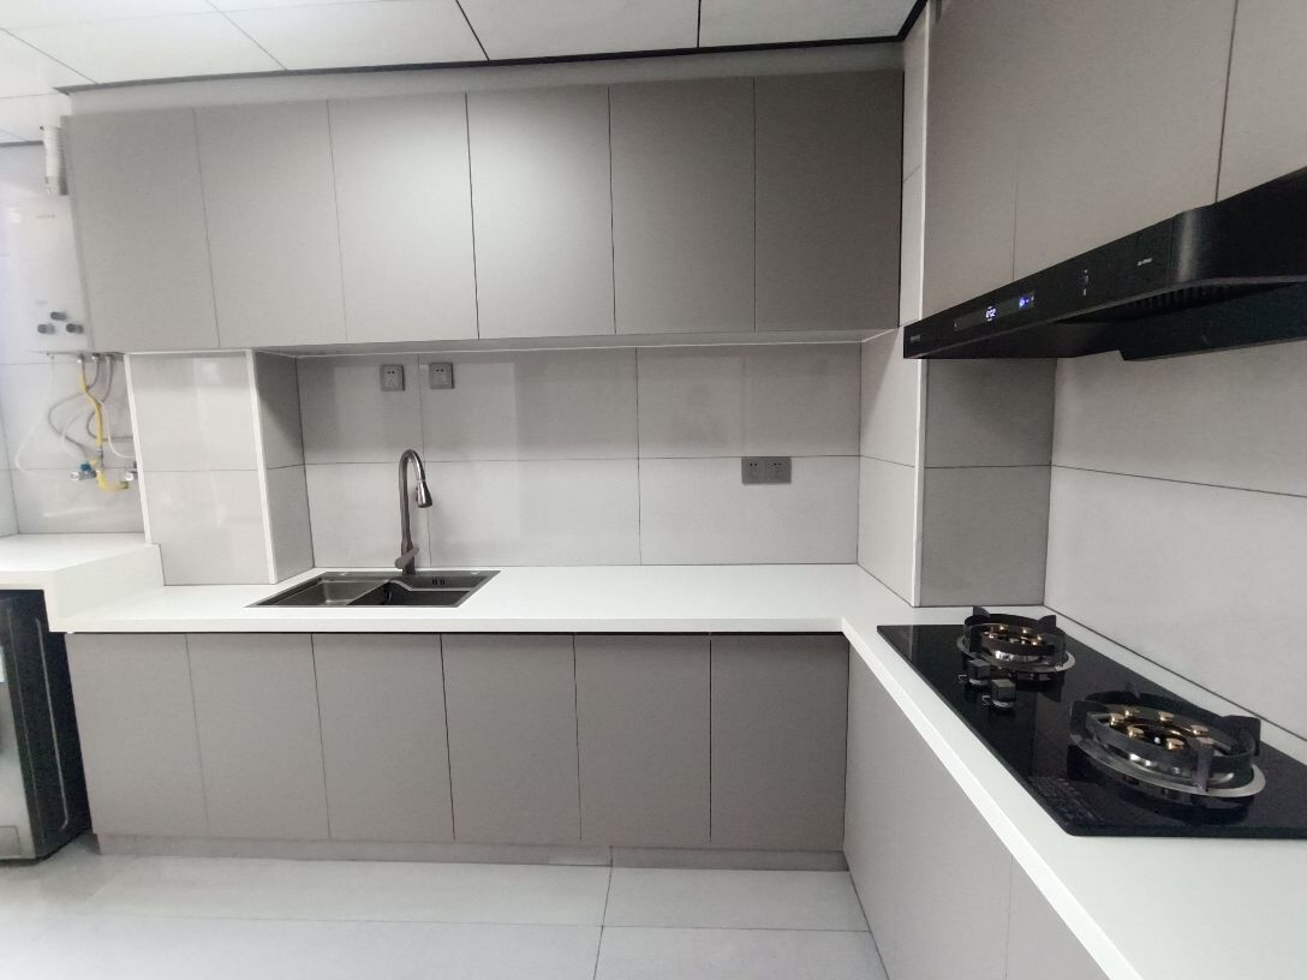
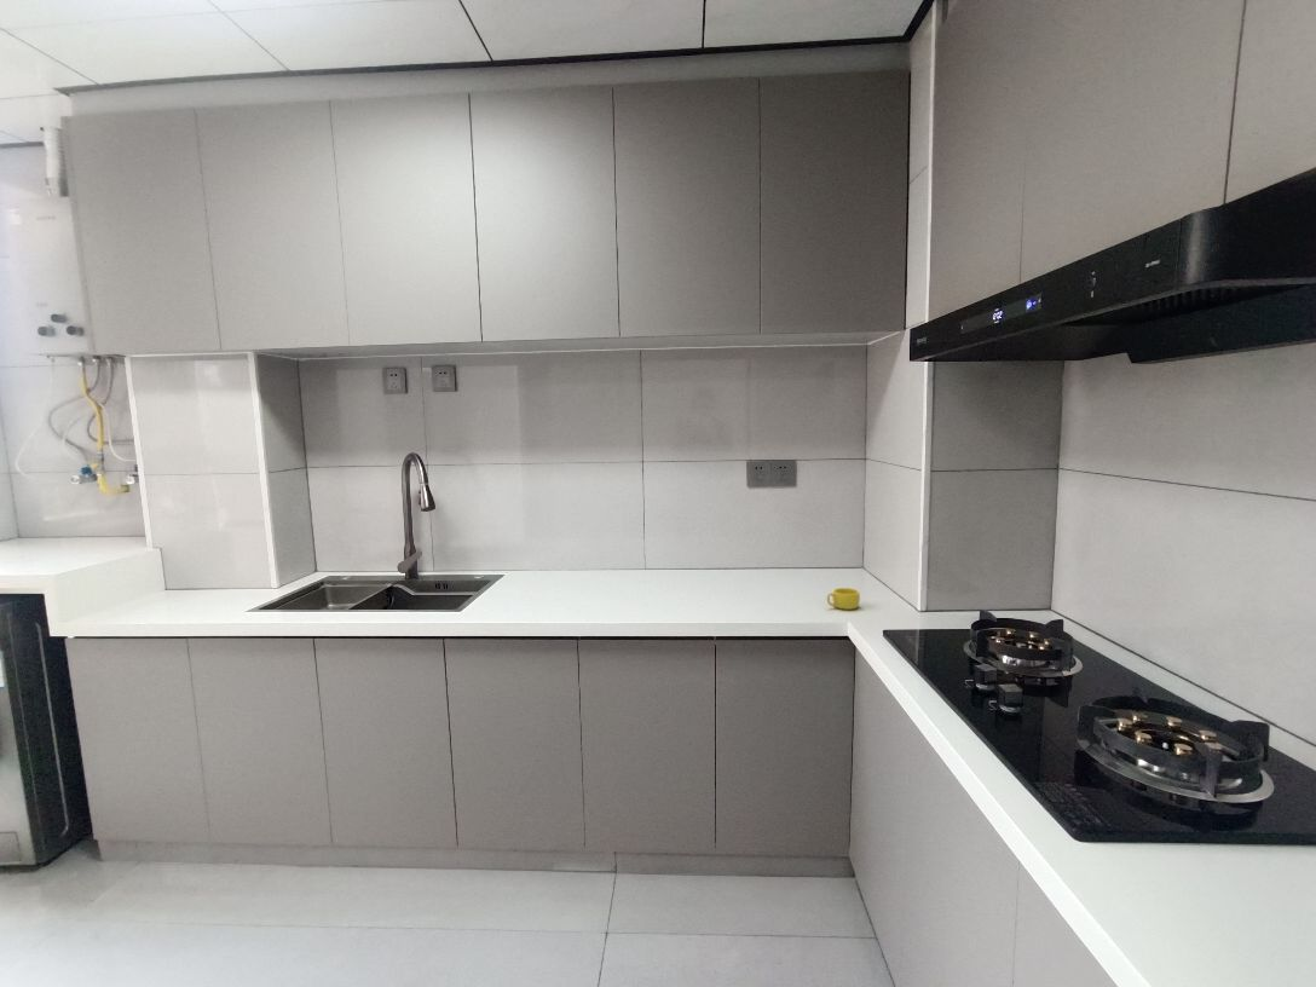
+ cup [826,587,861,611]
